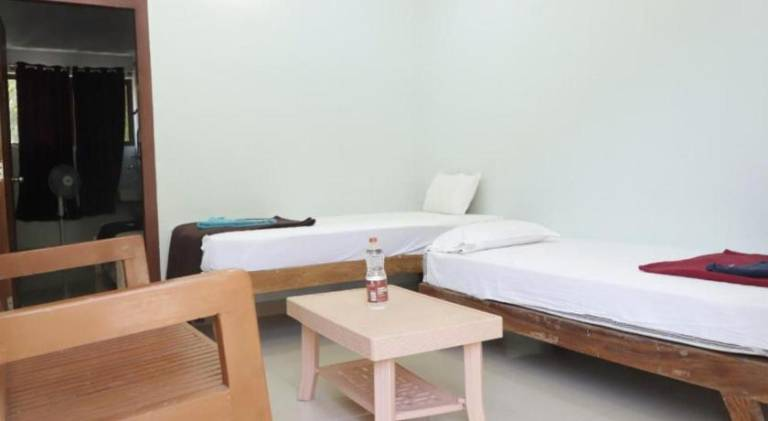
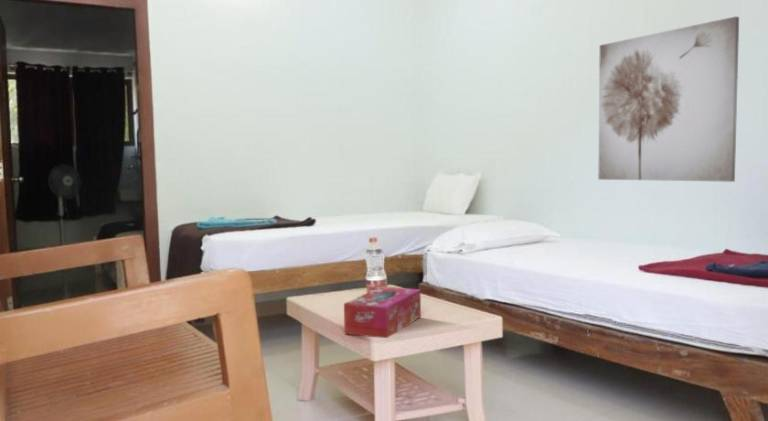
+ wall art [597,15,740,183]
+ tissue box [343,286,422,339]
